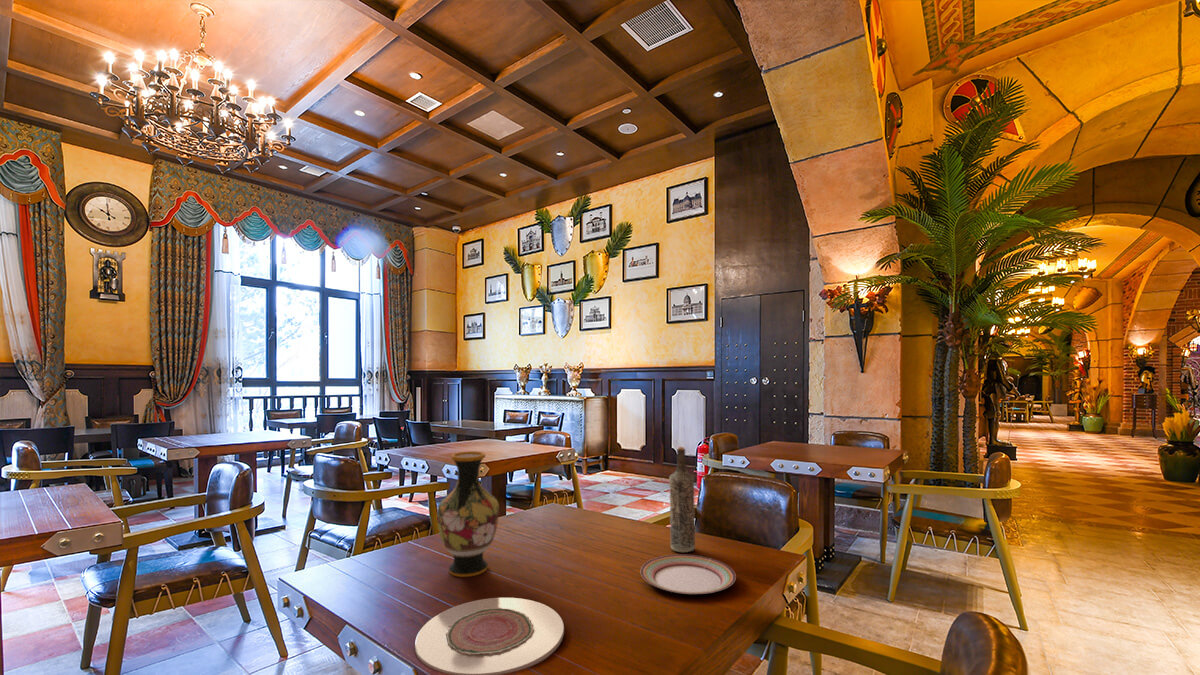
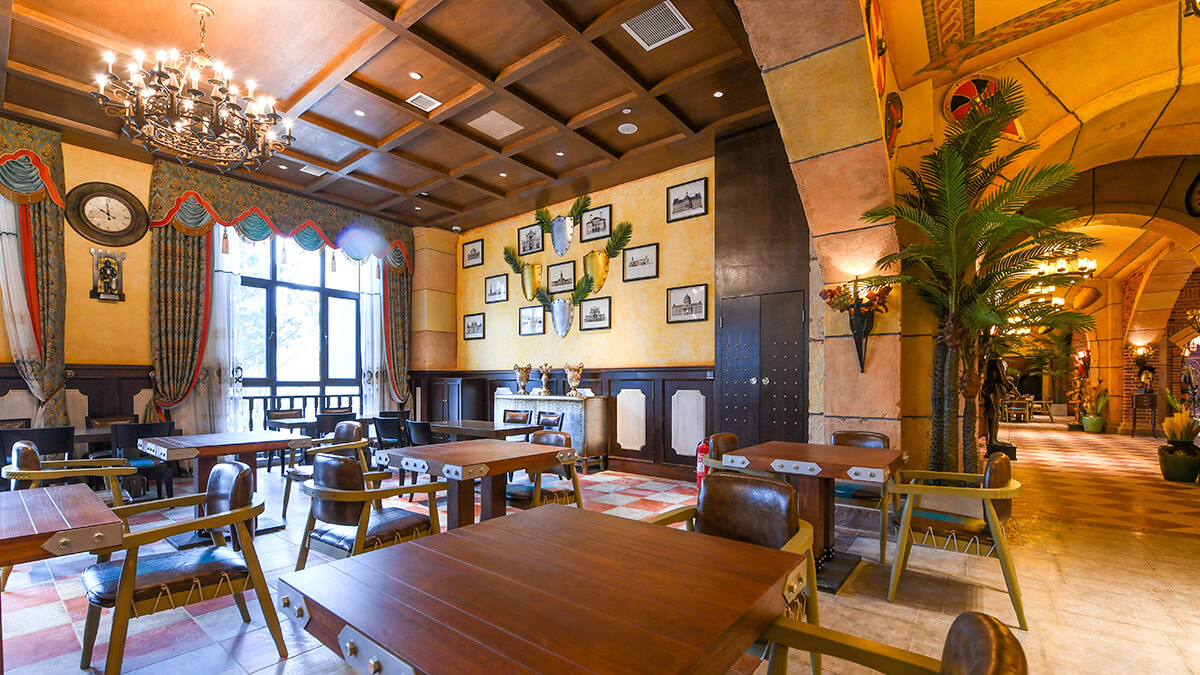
- plate [414,597,565,675]
- vase [436,450,500,578]
- bottle [668,446,696,553]
- plate [640,554,737,595]
